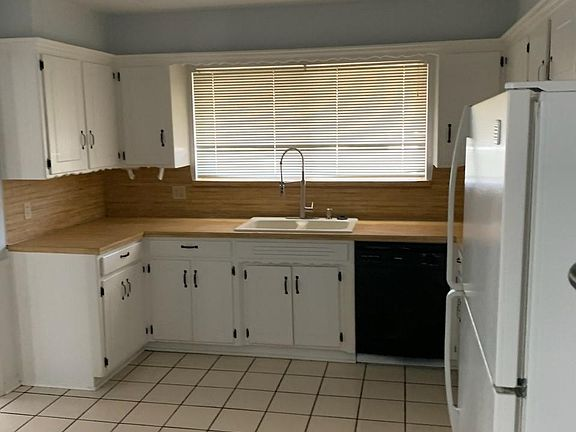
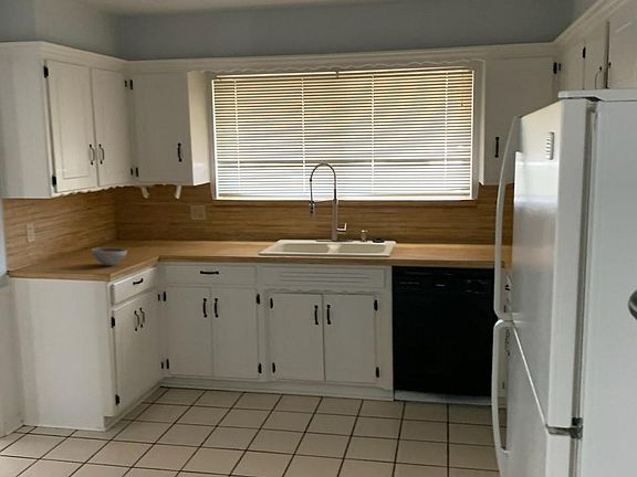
+ bowl [91,246,128,267]
